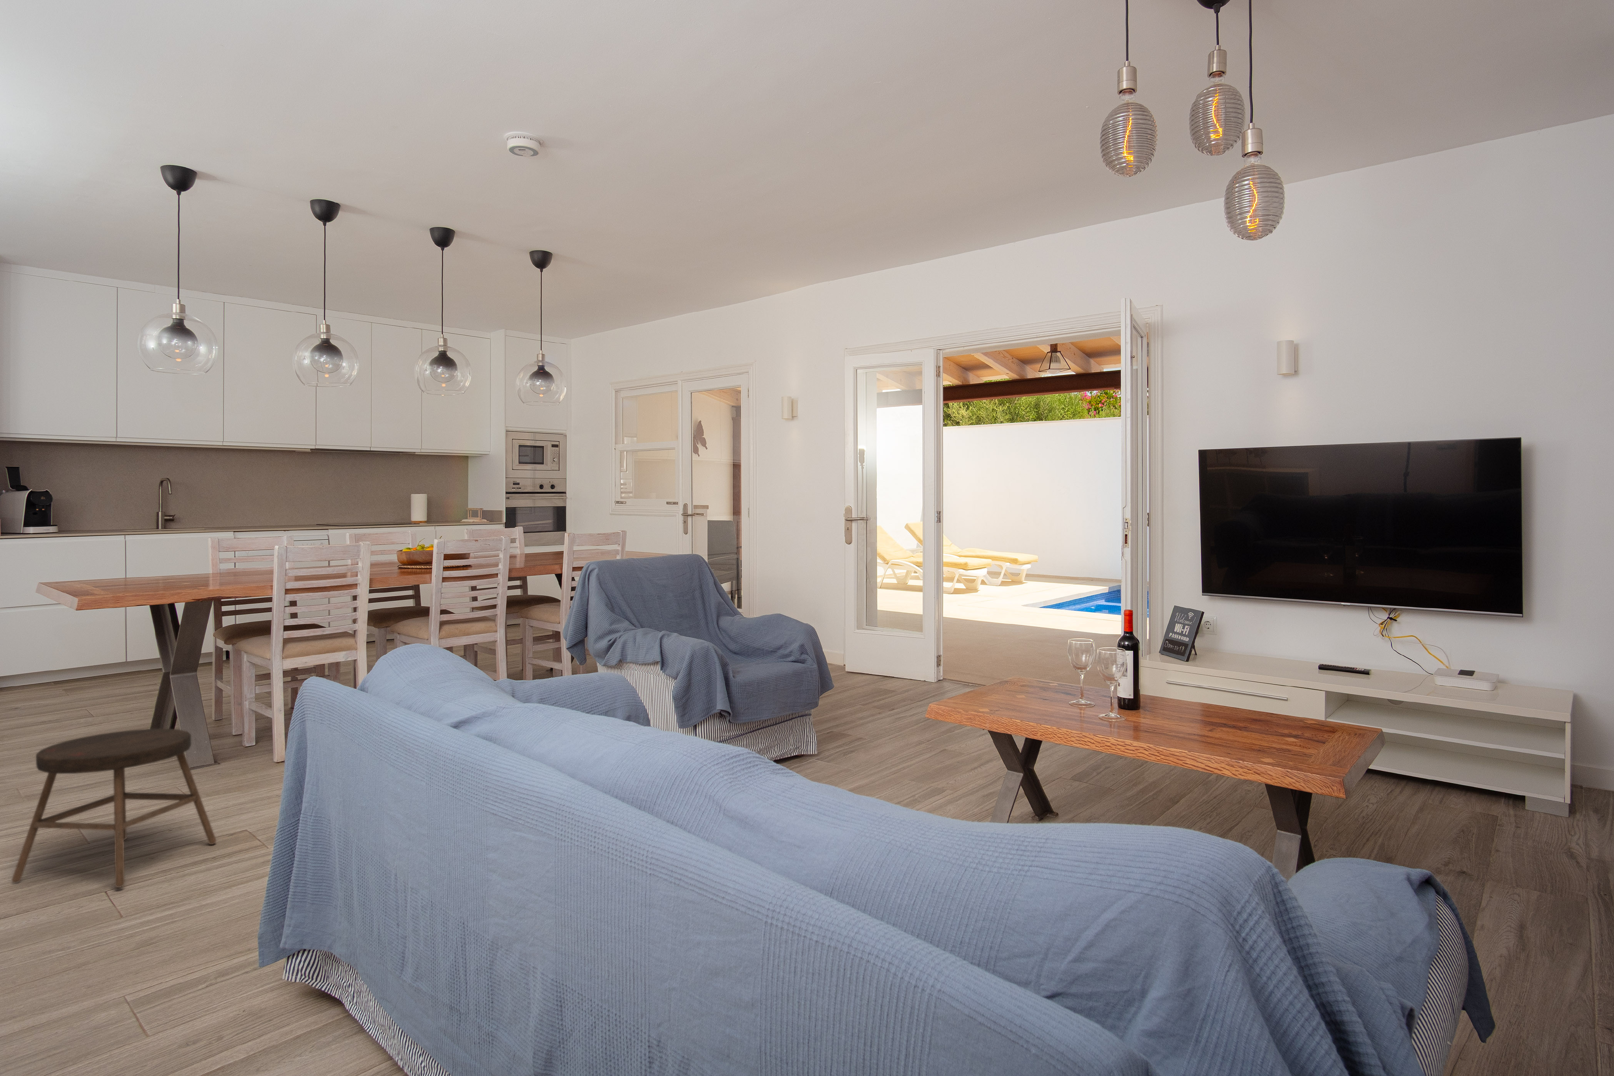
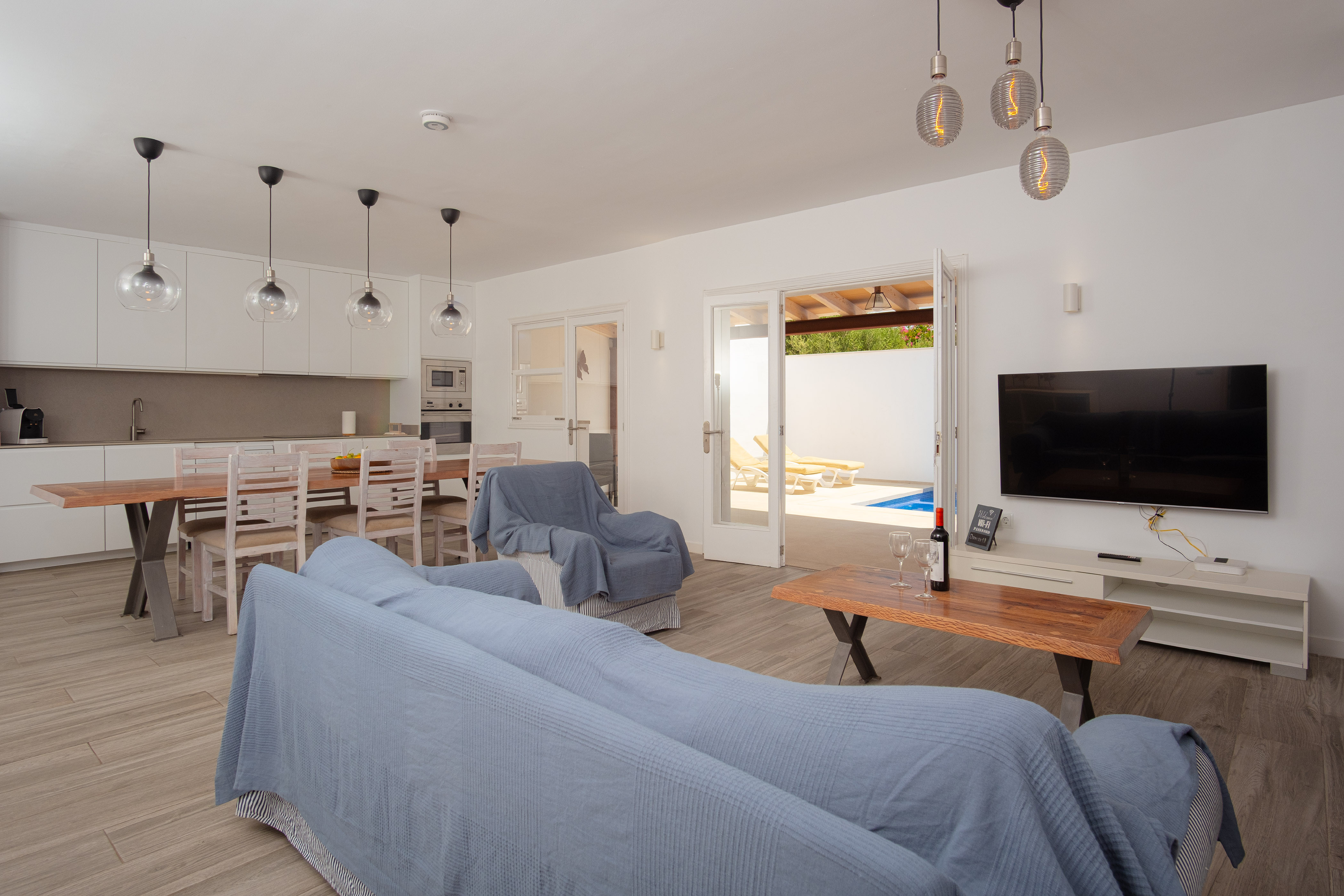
- stool [12,728,216,887]
